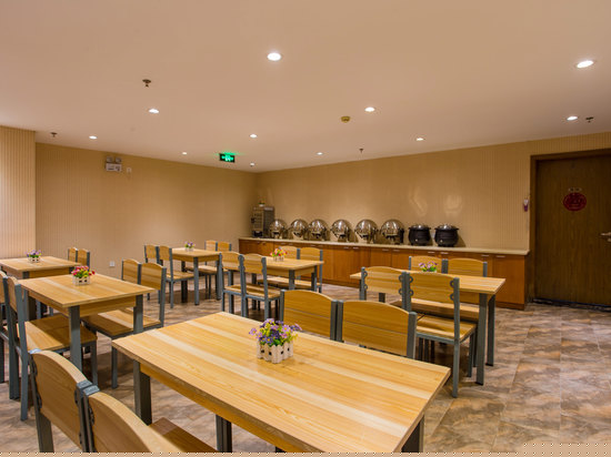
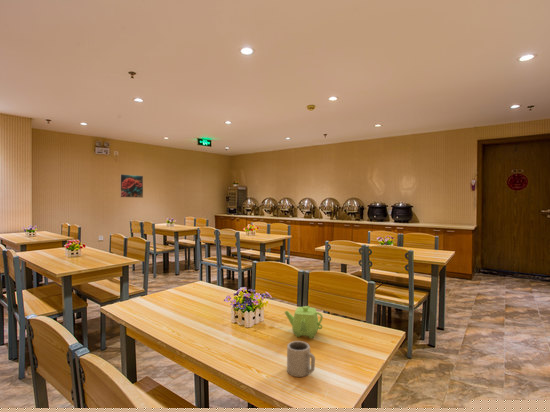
+ teapot [284,305,324,339]
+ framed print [119,173,144,199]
+ cup [286,340,316,378]
